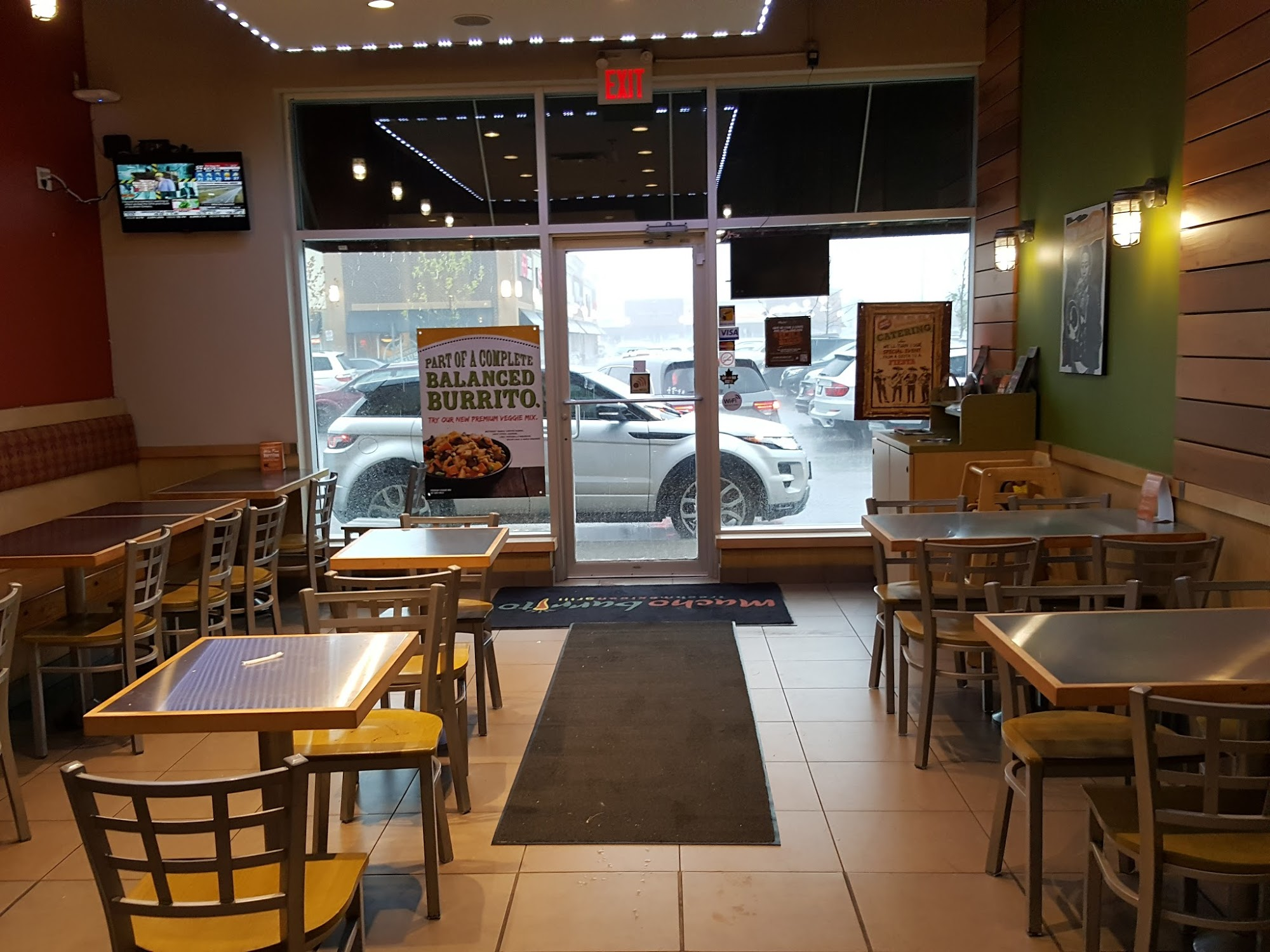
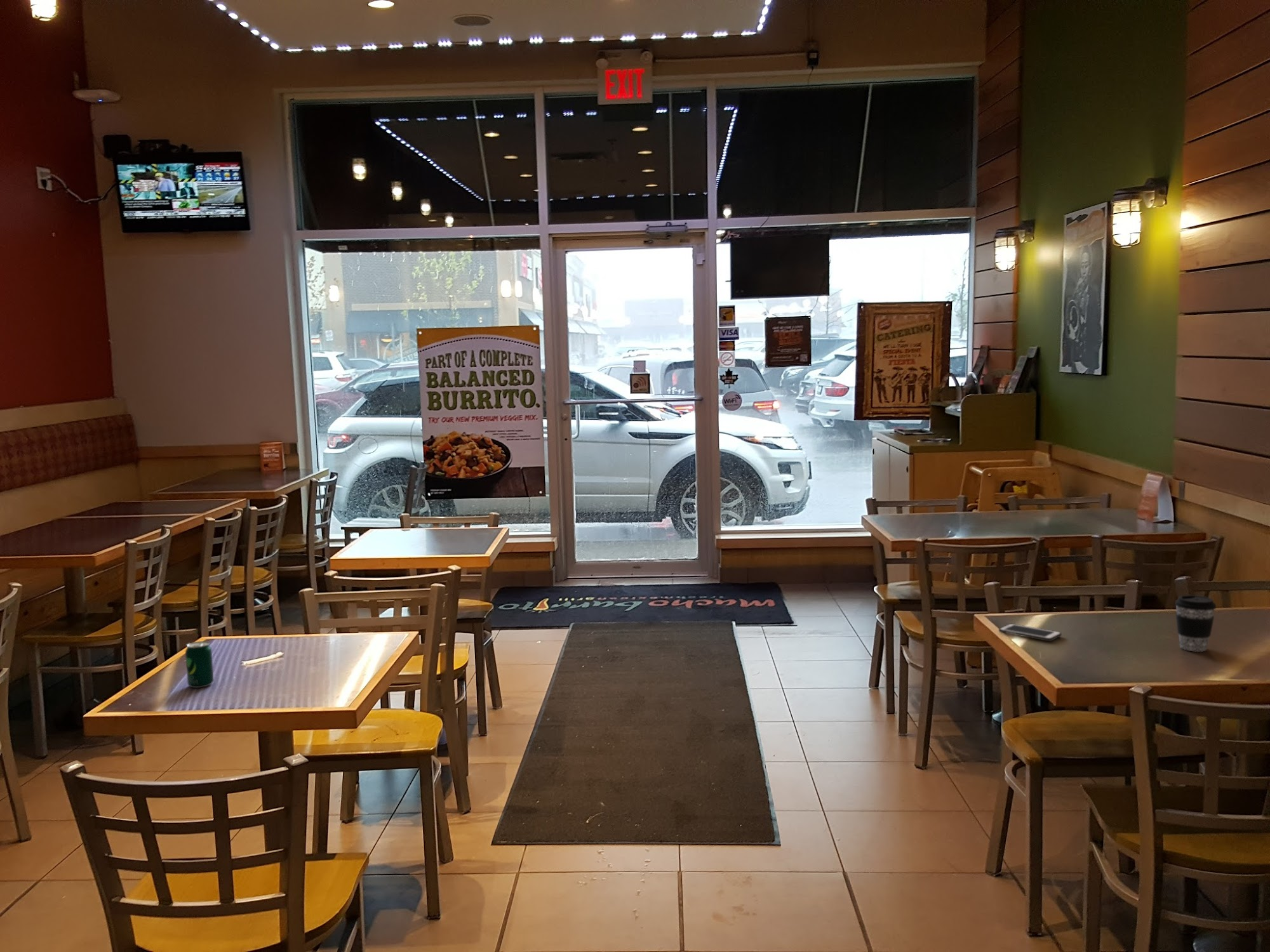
+ beverage can [185,640,215,689]
+ cell phone [998,623,1062,642]
+ coffee cup [1174,595,1217,652]
